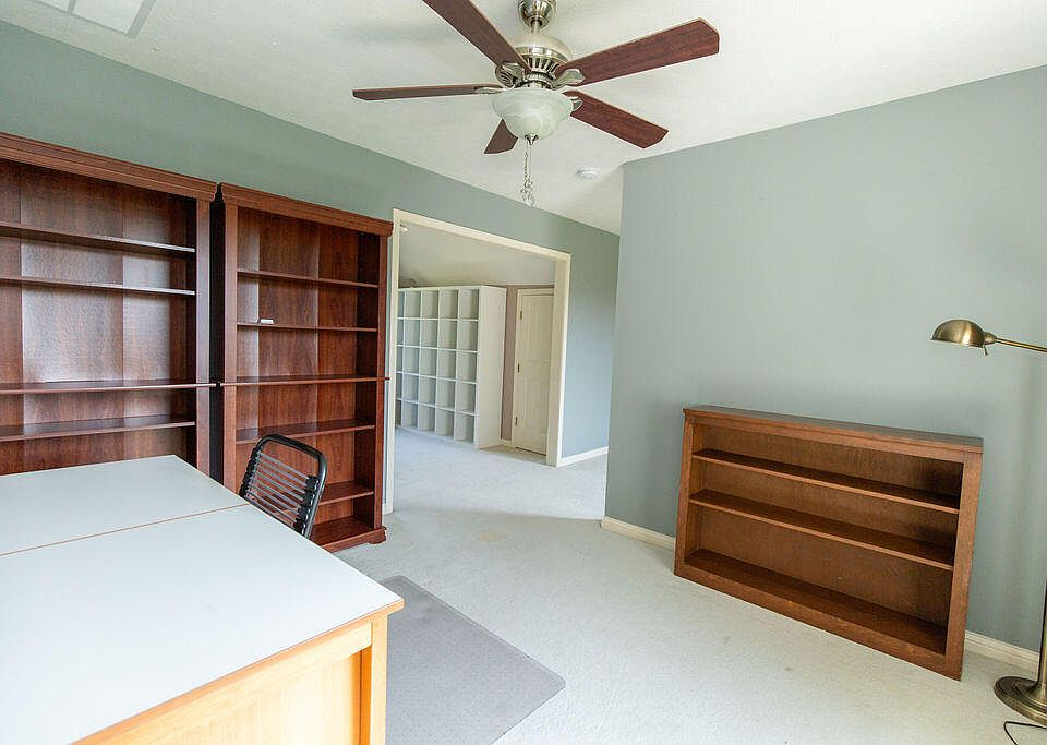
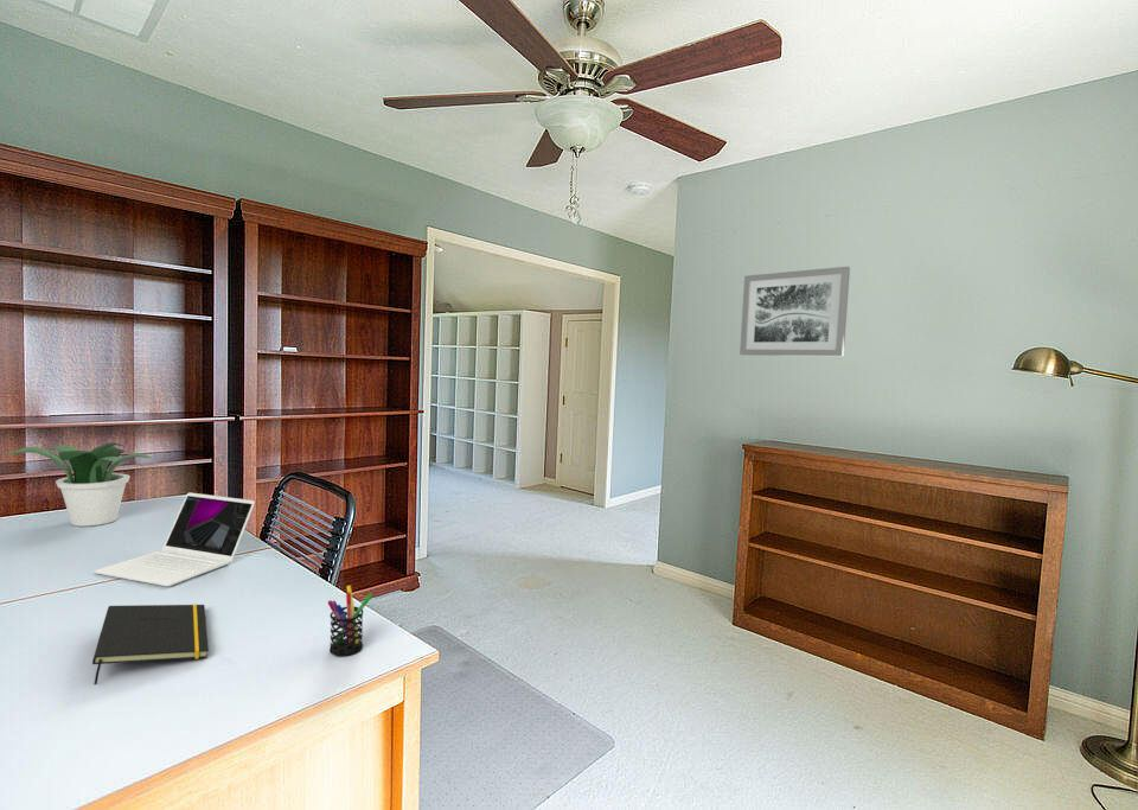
+ potted plant [5,441,152,528]
+ laptop [94,491,256,587]
+ pen holder [327,585,373,657]
+ wall art [739,266,851,357]
+ notepad [91,604,210,685]
